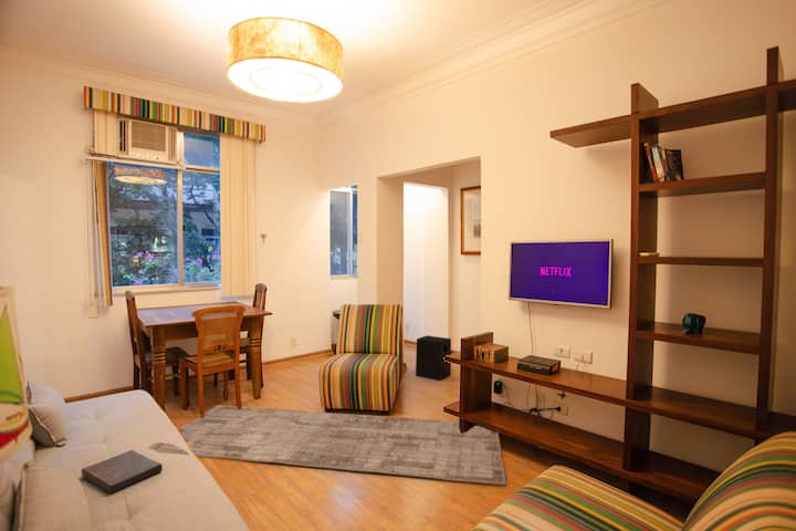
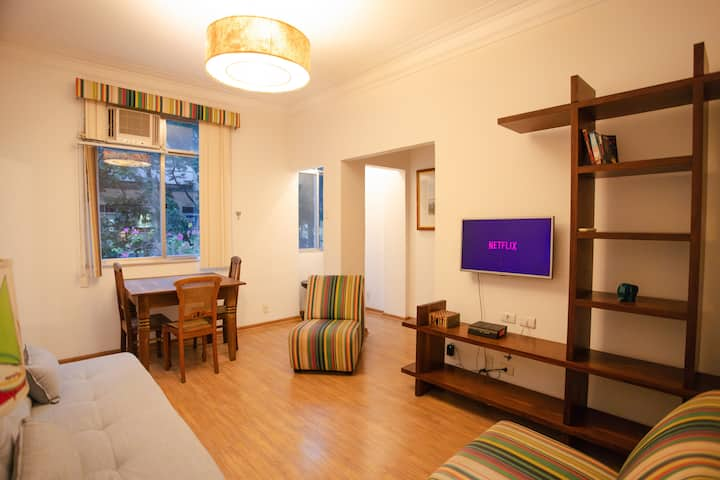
- book [81,449,164,494]
- speaker [415,335,452,382]
- rug [146,404,506,486]
